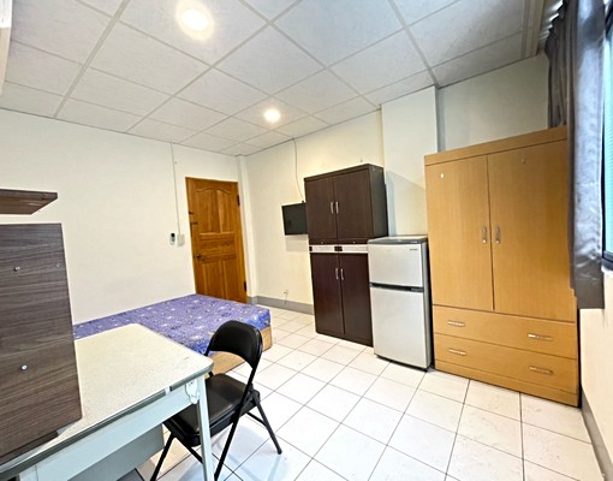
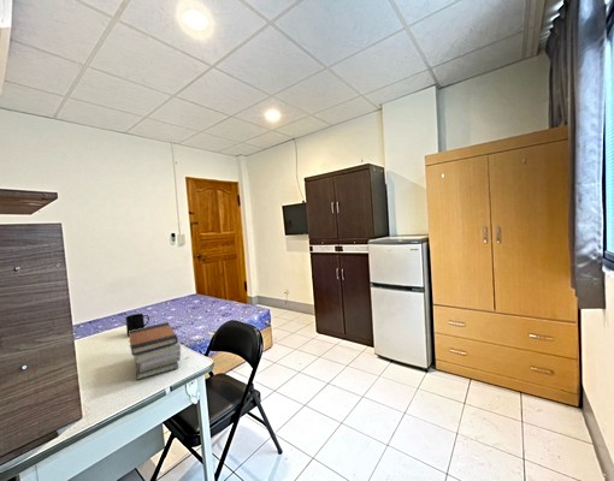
+ mug [125,313,150,338]
+ book stack [128,321,182,381]
